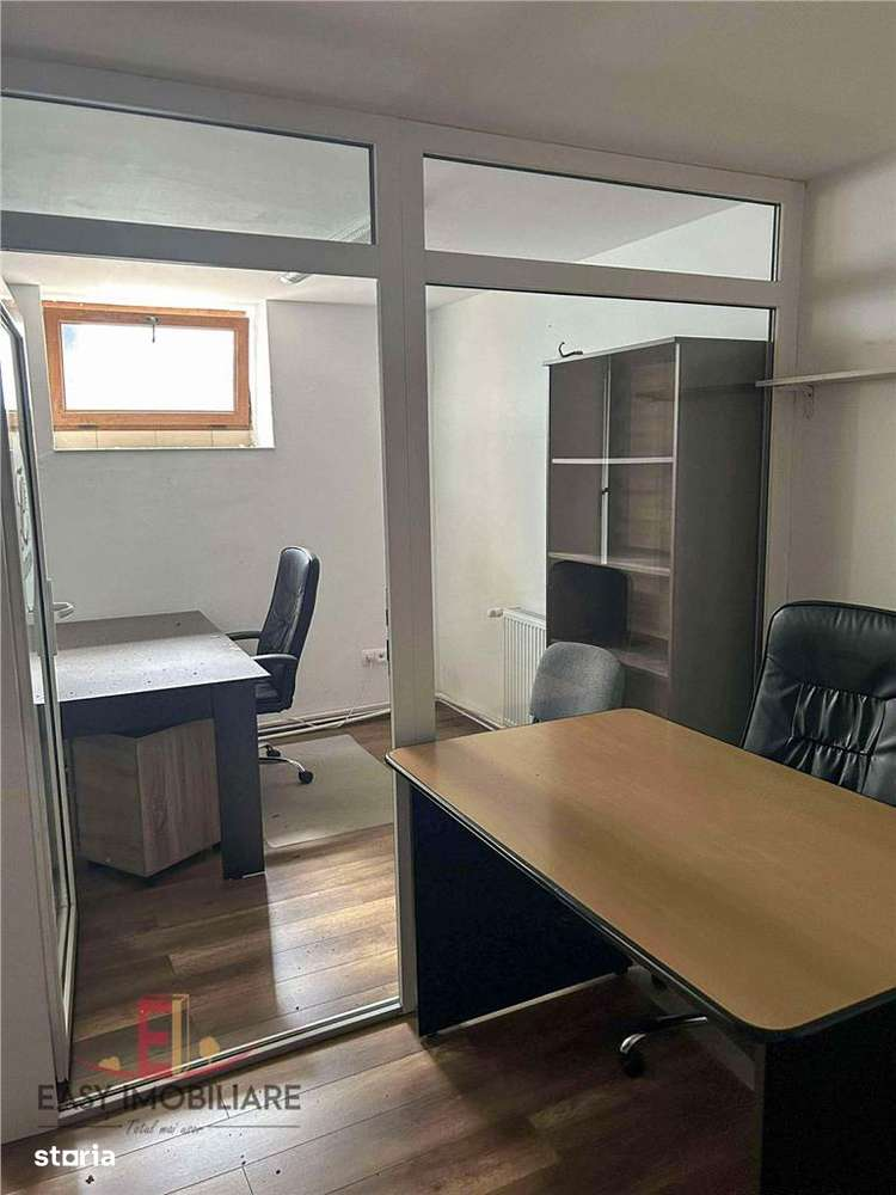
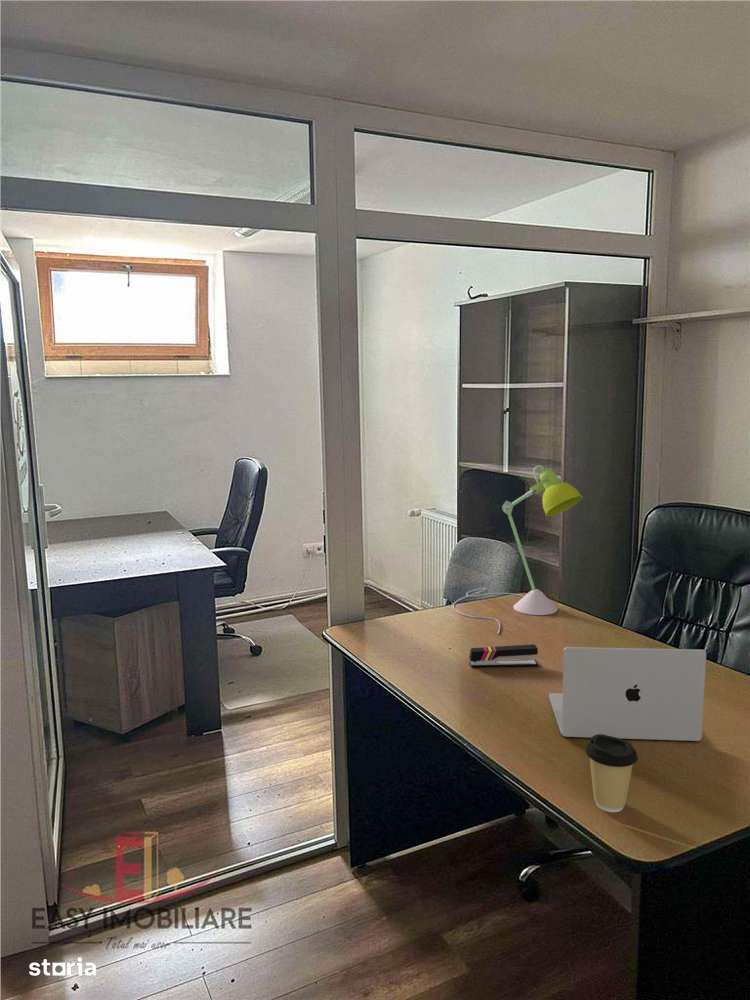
+ coffee cup [584,734,639,813]
+ stapler [468,643,539,668]
+ laptop [548,646,707,742]
+ desk lamp [452,464,584,635]
